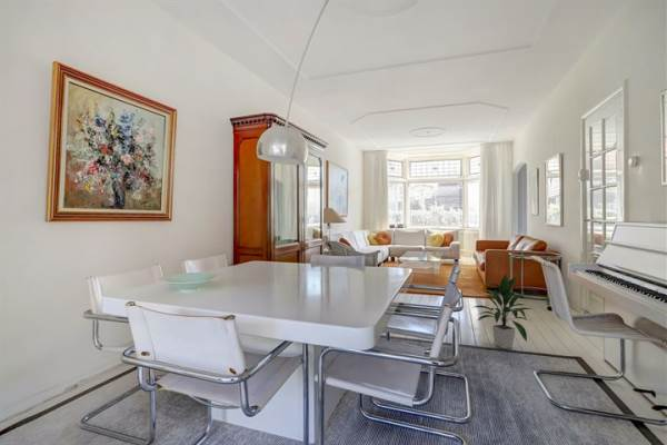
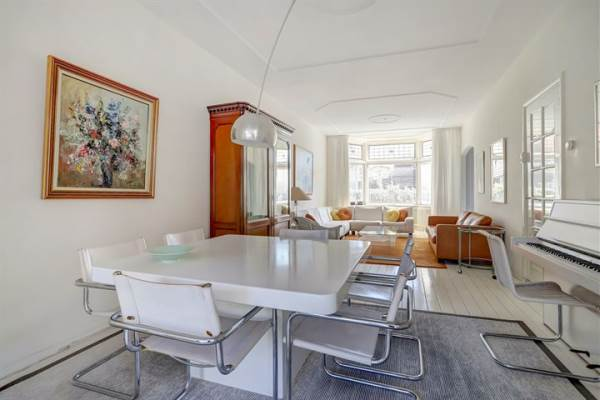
- indoor plant [469,274,532,349]
